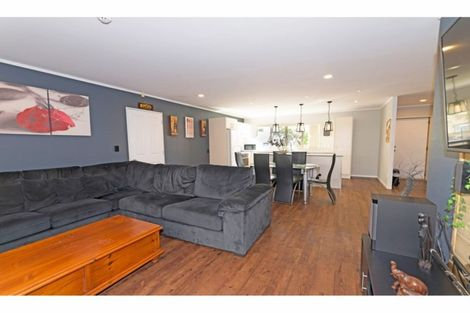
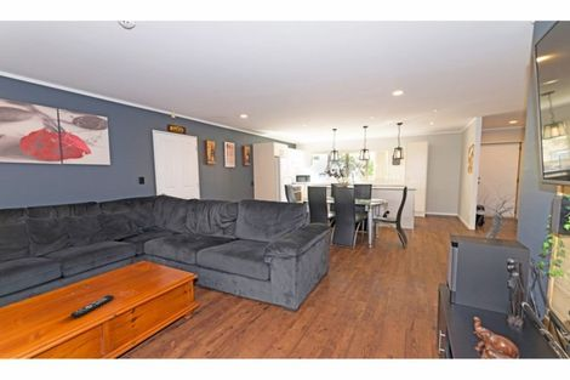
+ remote control [69,294,115,319]
